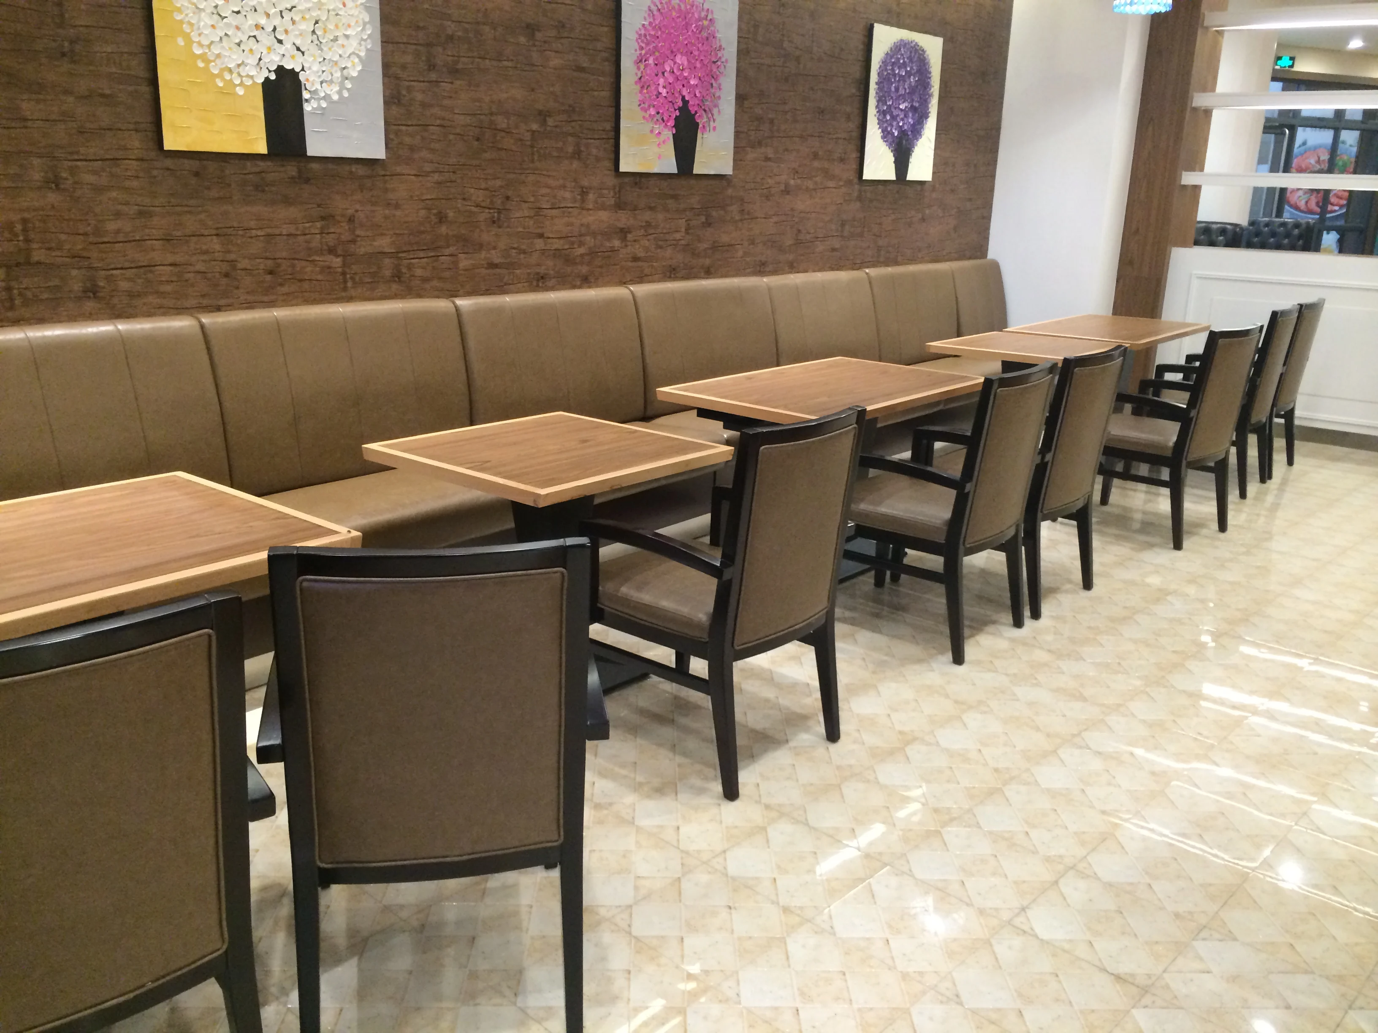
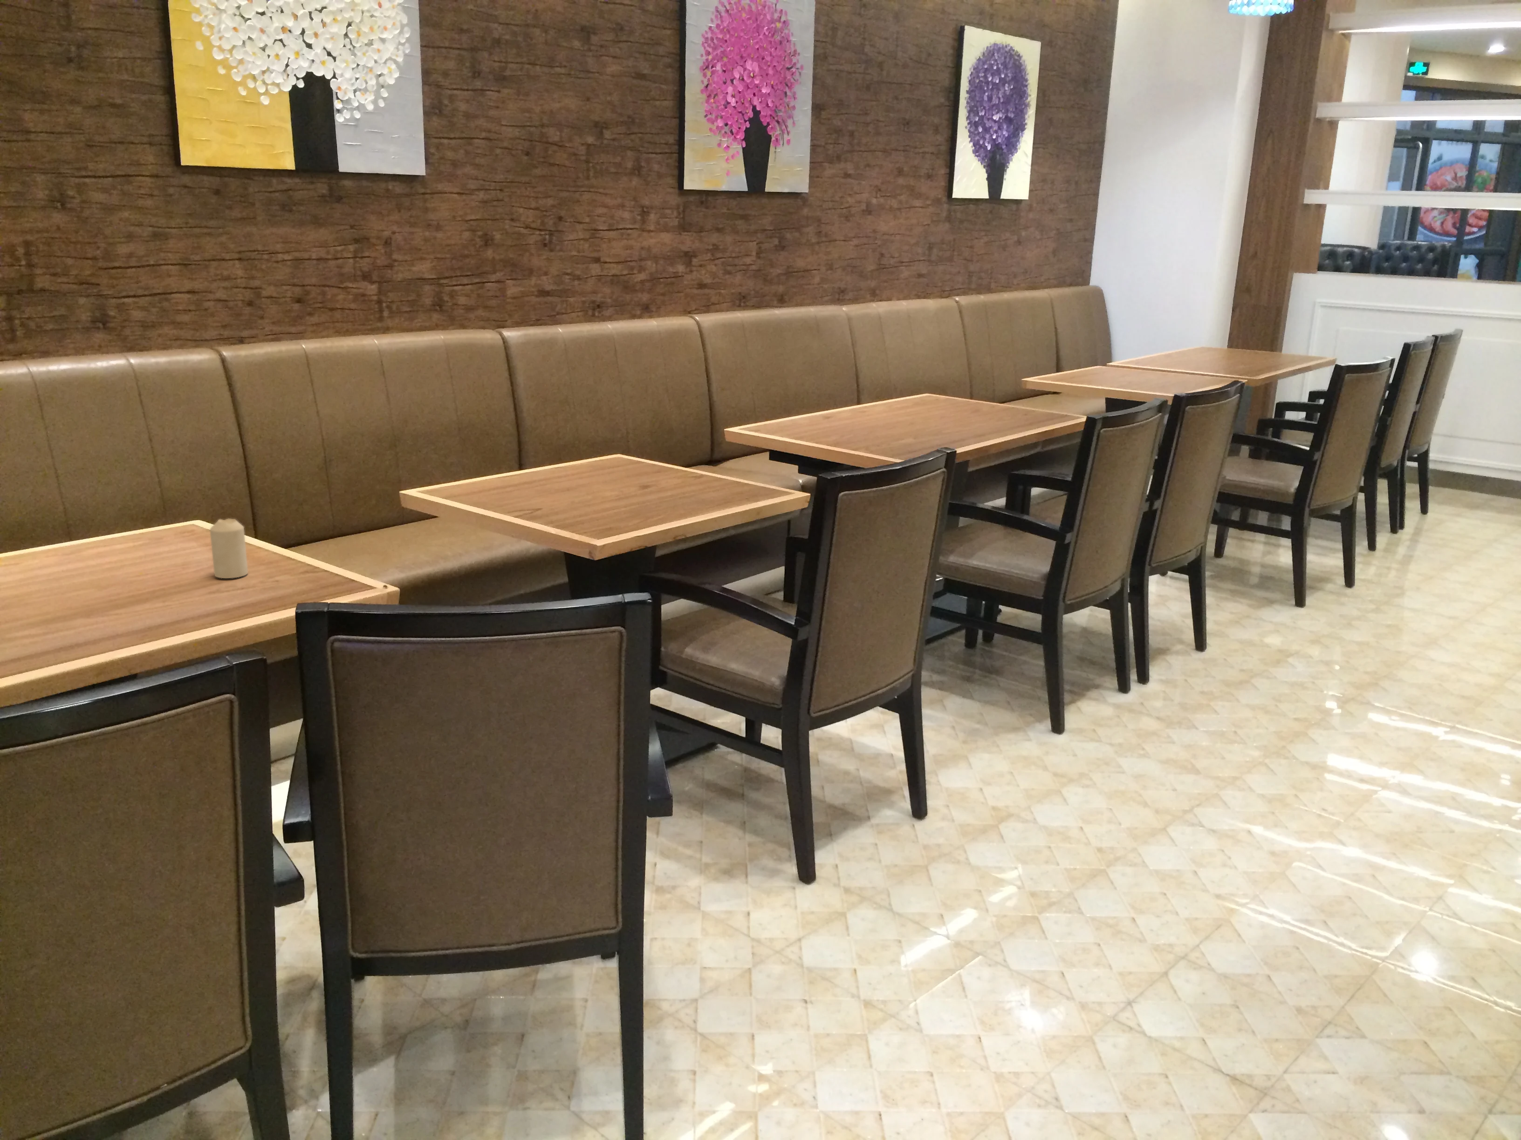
+ candle [210,519,248,578]
